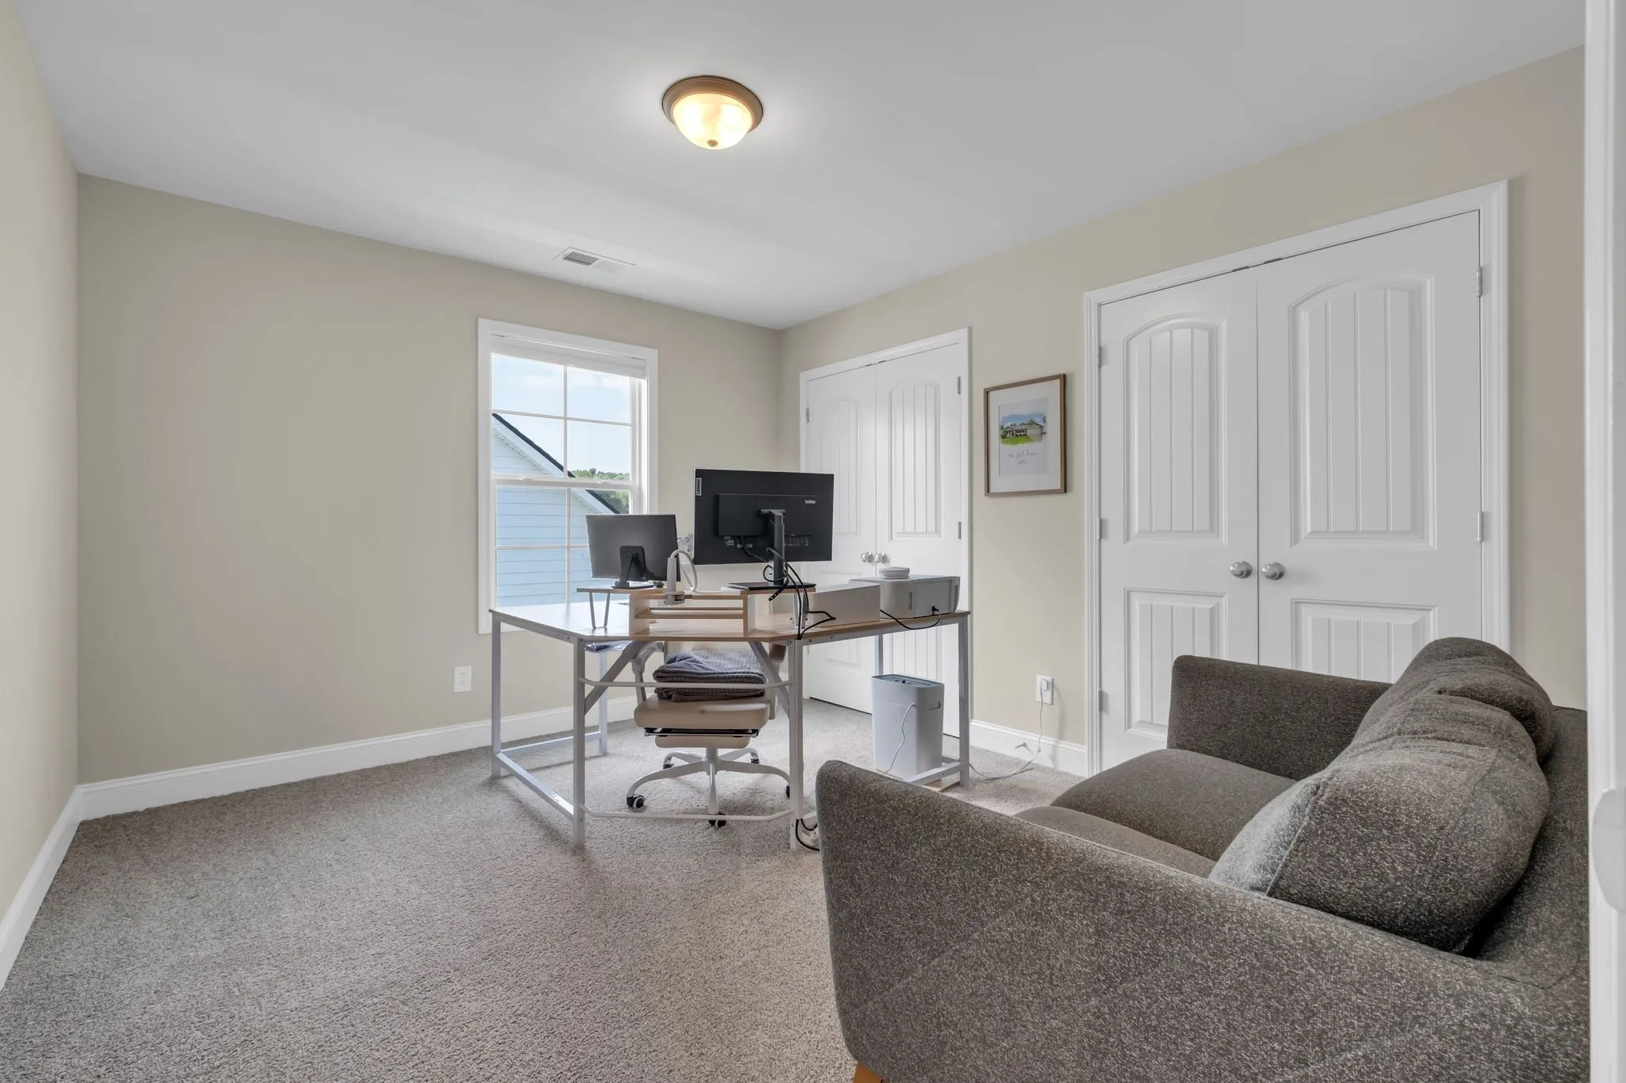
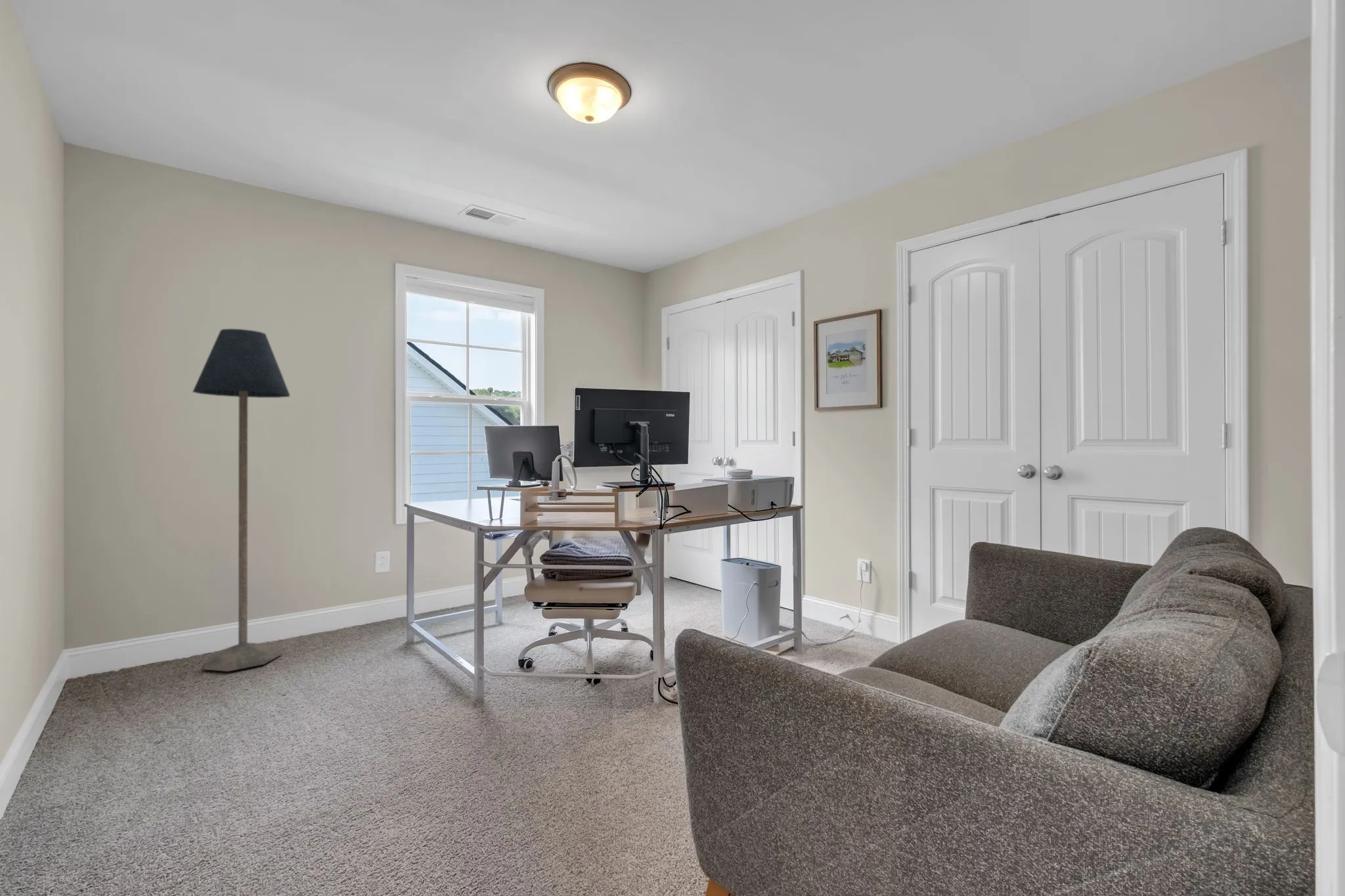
+ floor lamp [192,328,291,672]
